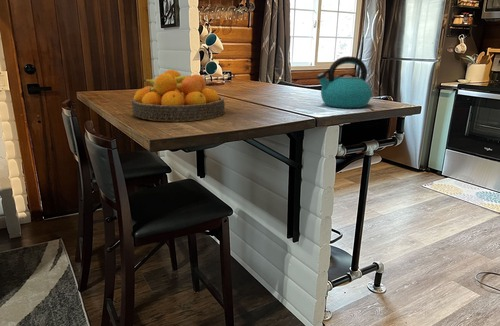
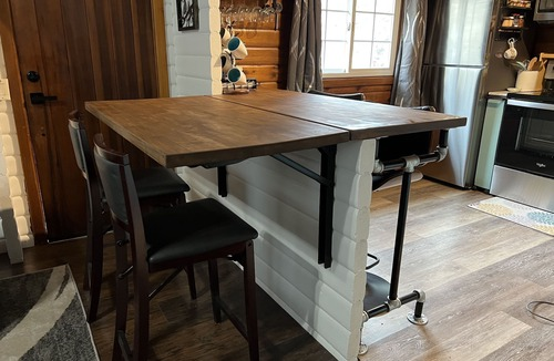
- fruit bowl [131,69,226,123]
- kettle [316,55,373,109]
